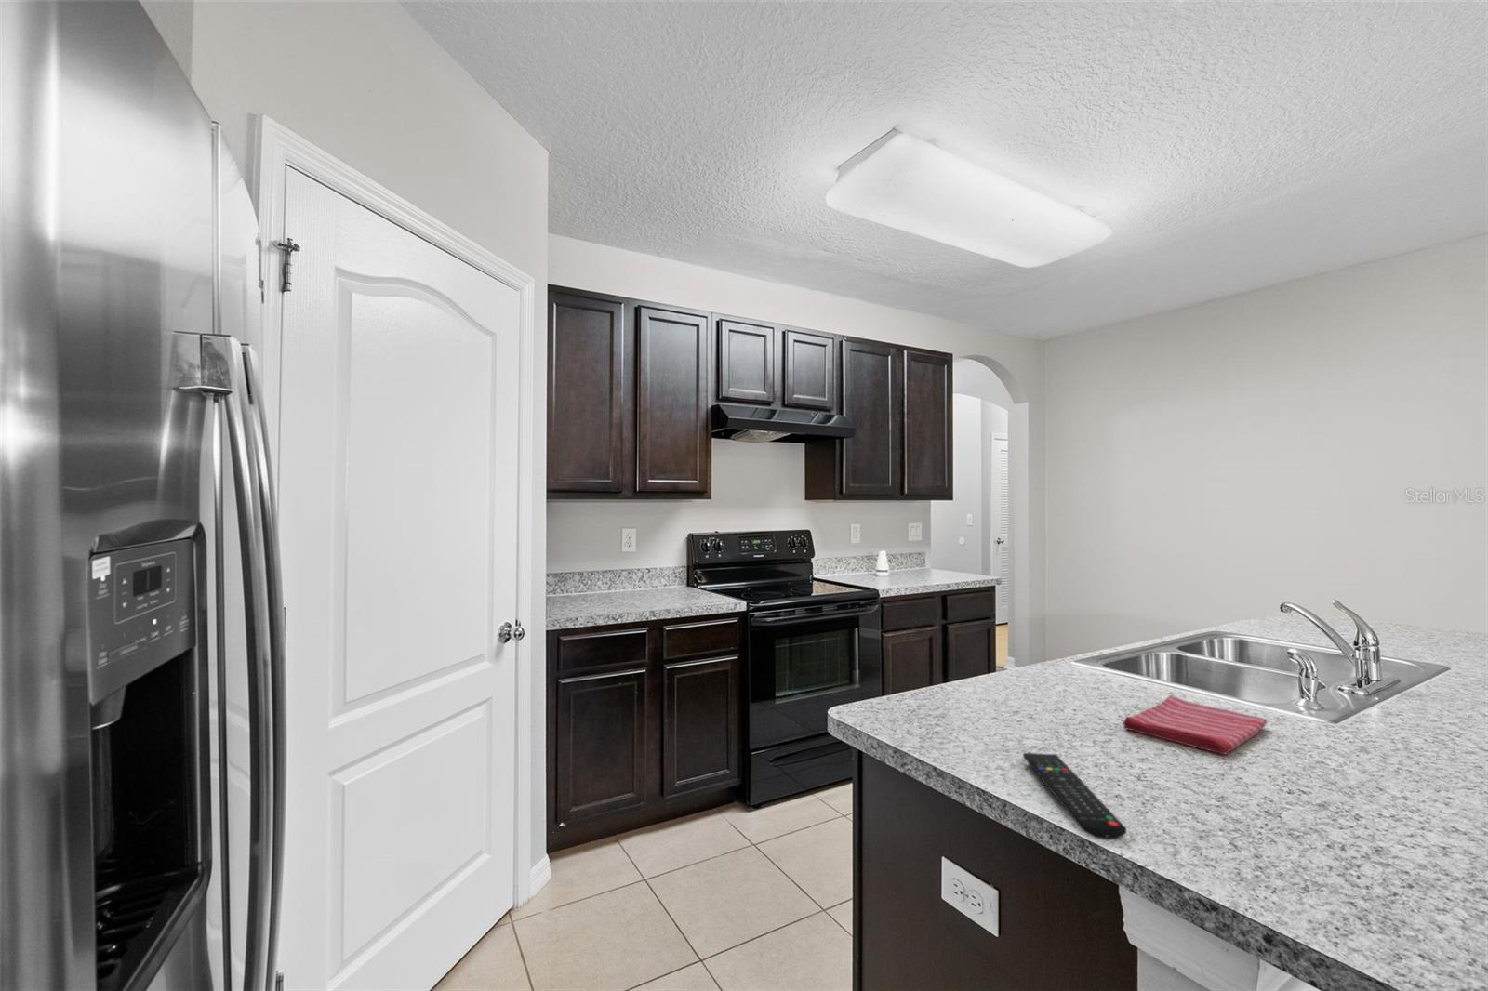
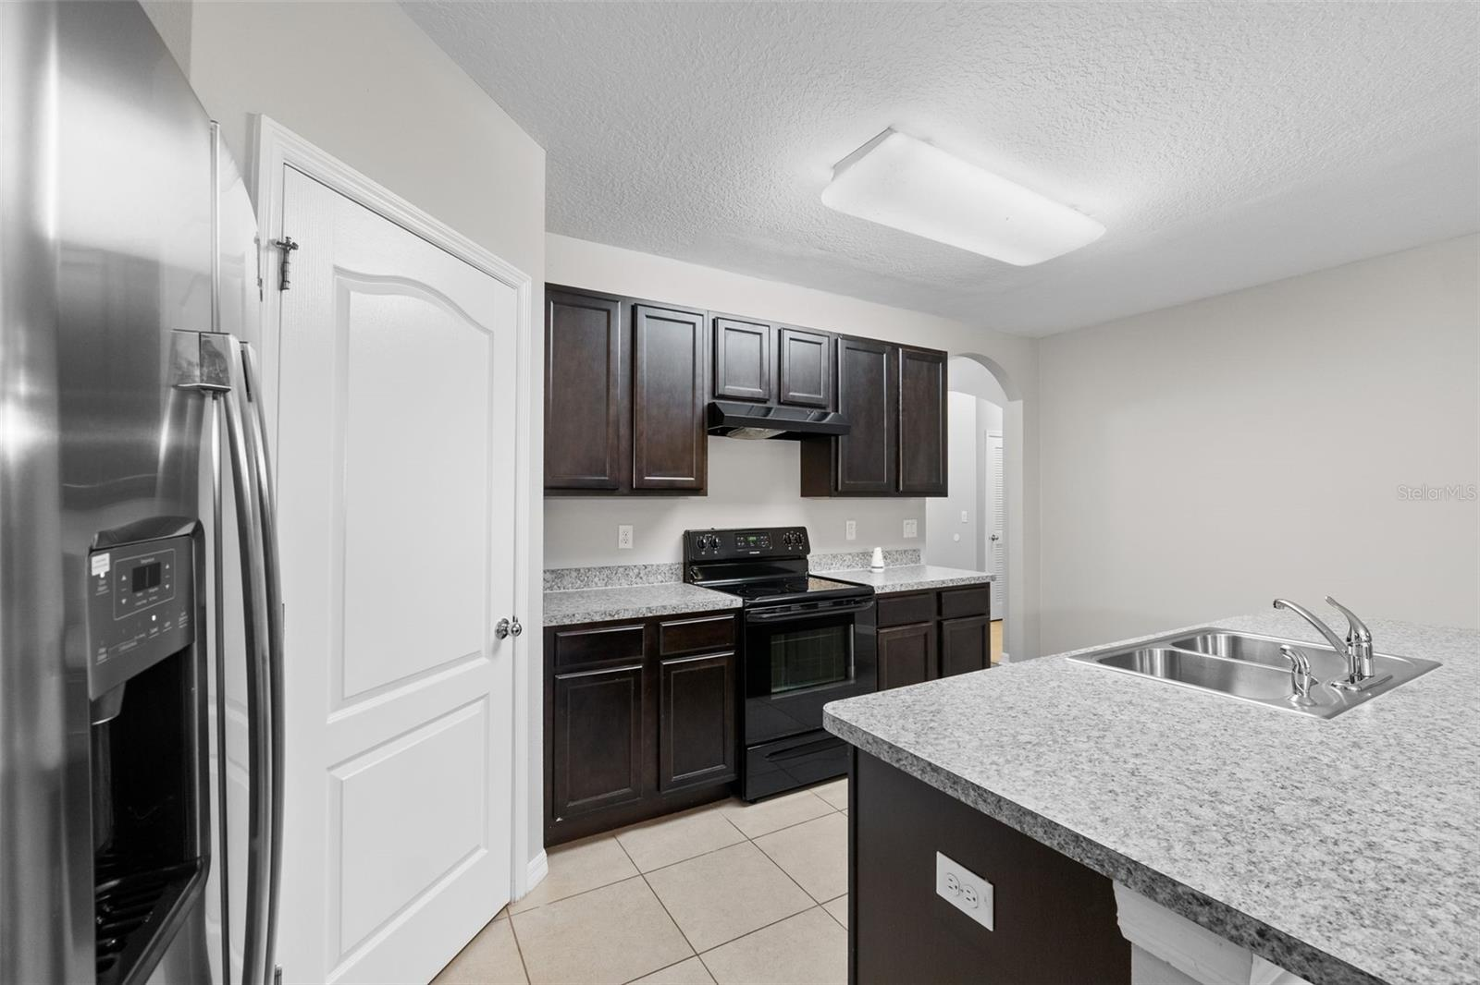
- dish towel [1122,695,1268,755]
- remote control [1022,752,1127,841]
